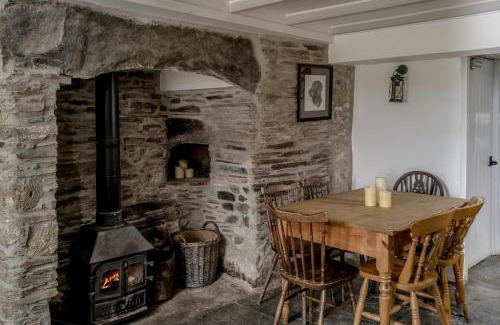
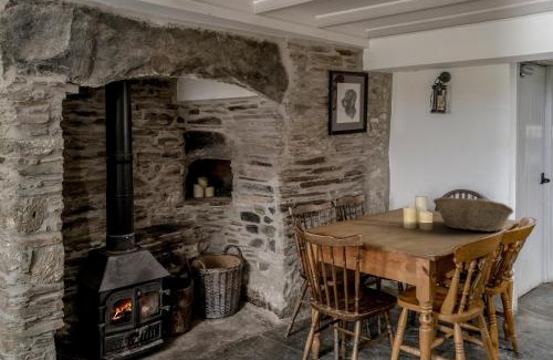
+ fruit basket [432,196,515,233]
